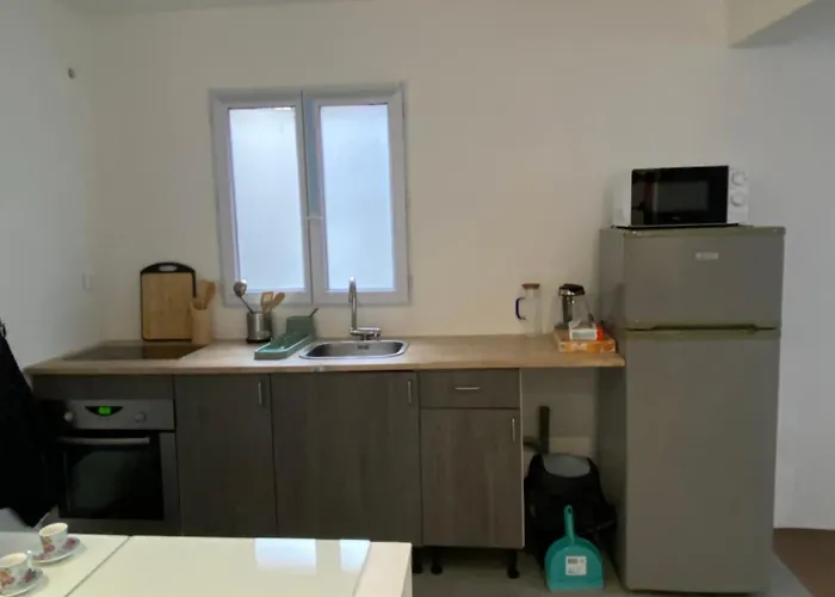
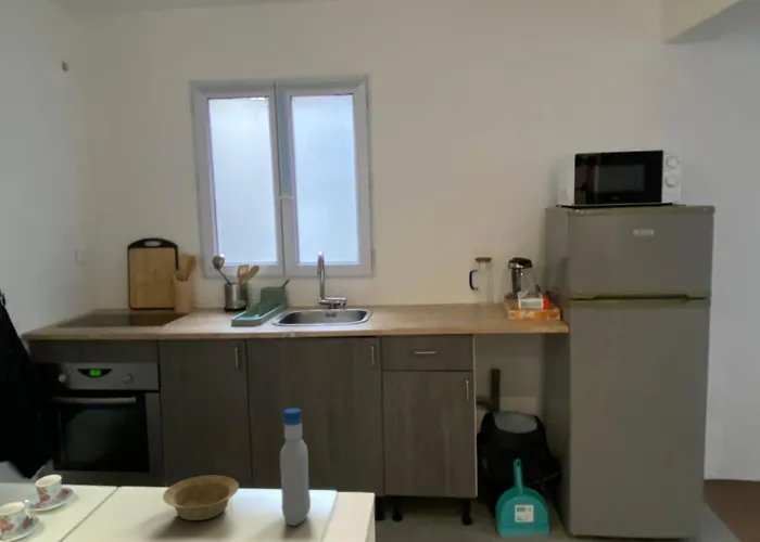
+ bottle [279,408,312,527]
+ bowl [162,475,240,521]
